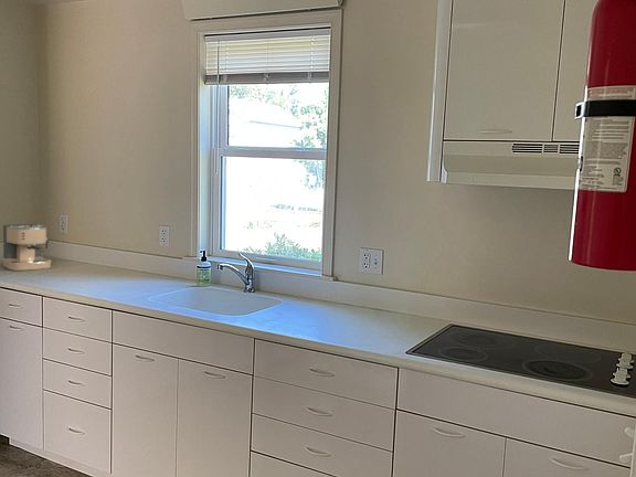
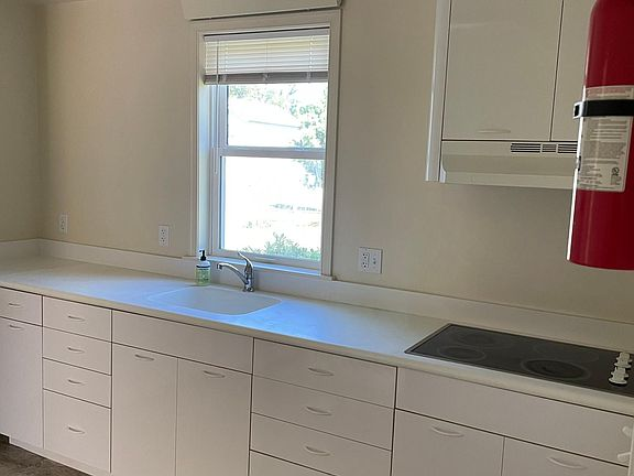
- coffee maker [2,223,53,272]
